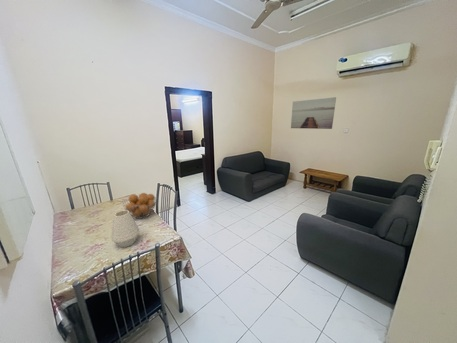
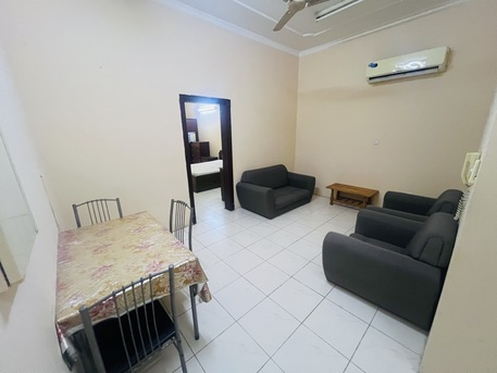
- vase [110,209,140,248]
- wall art [290,96,337,130]
- fruit basket [121,192,158,220]
